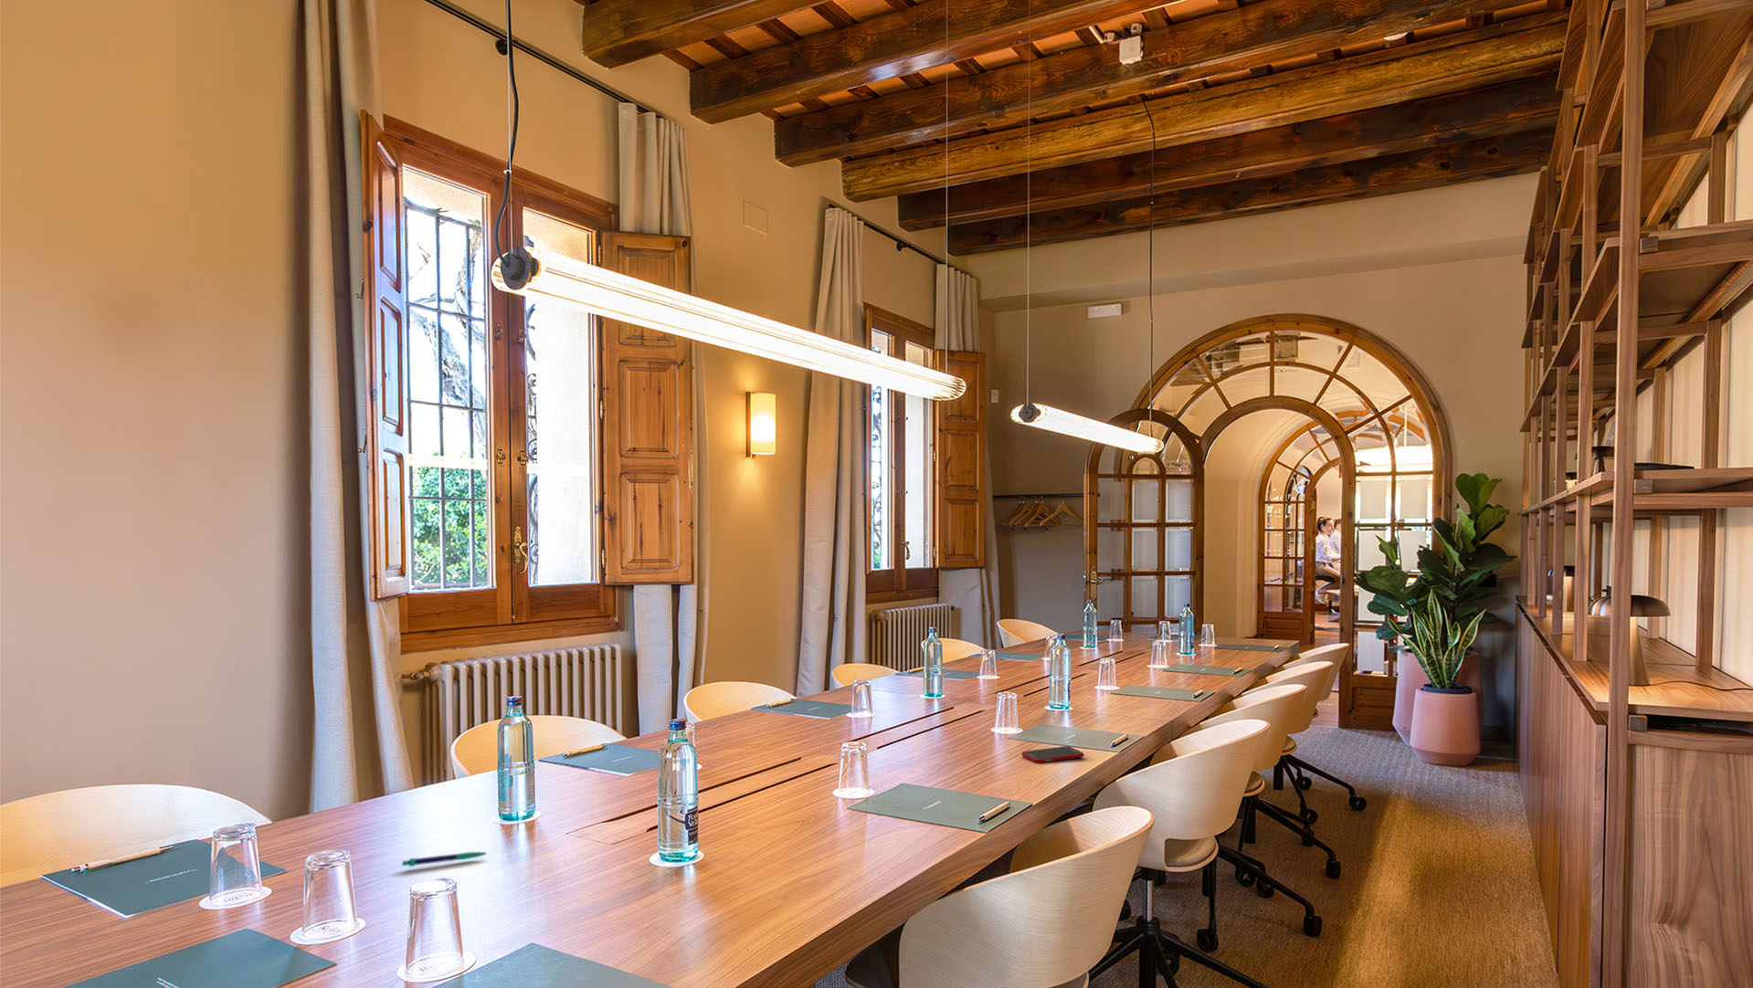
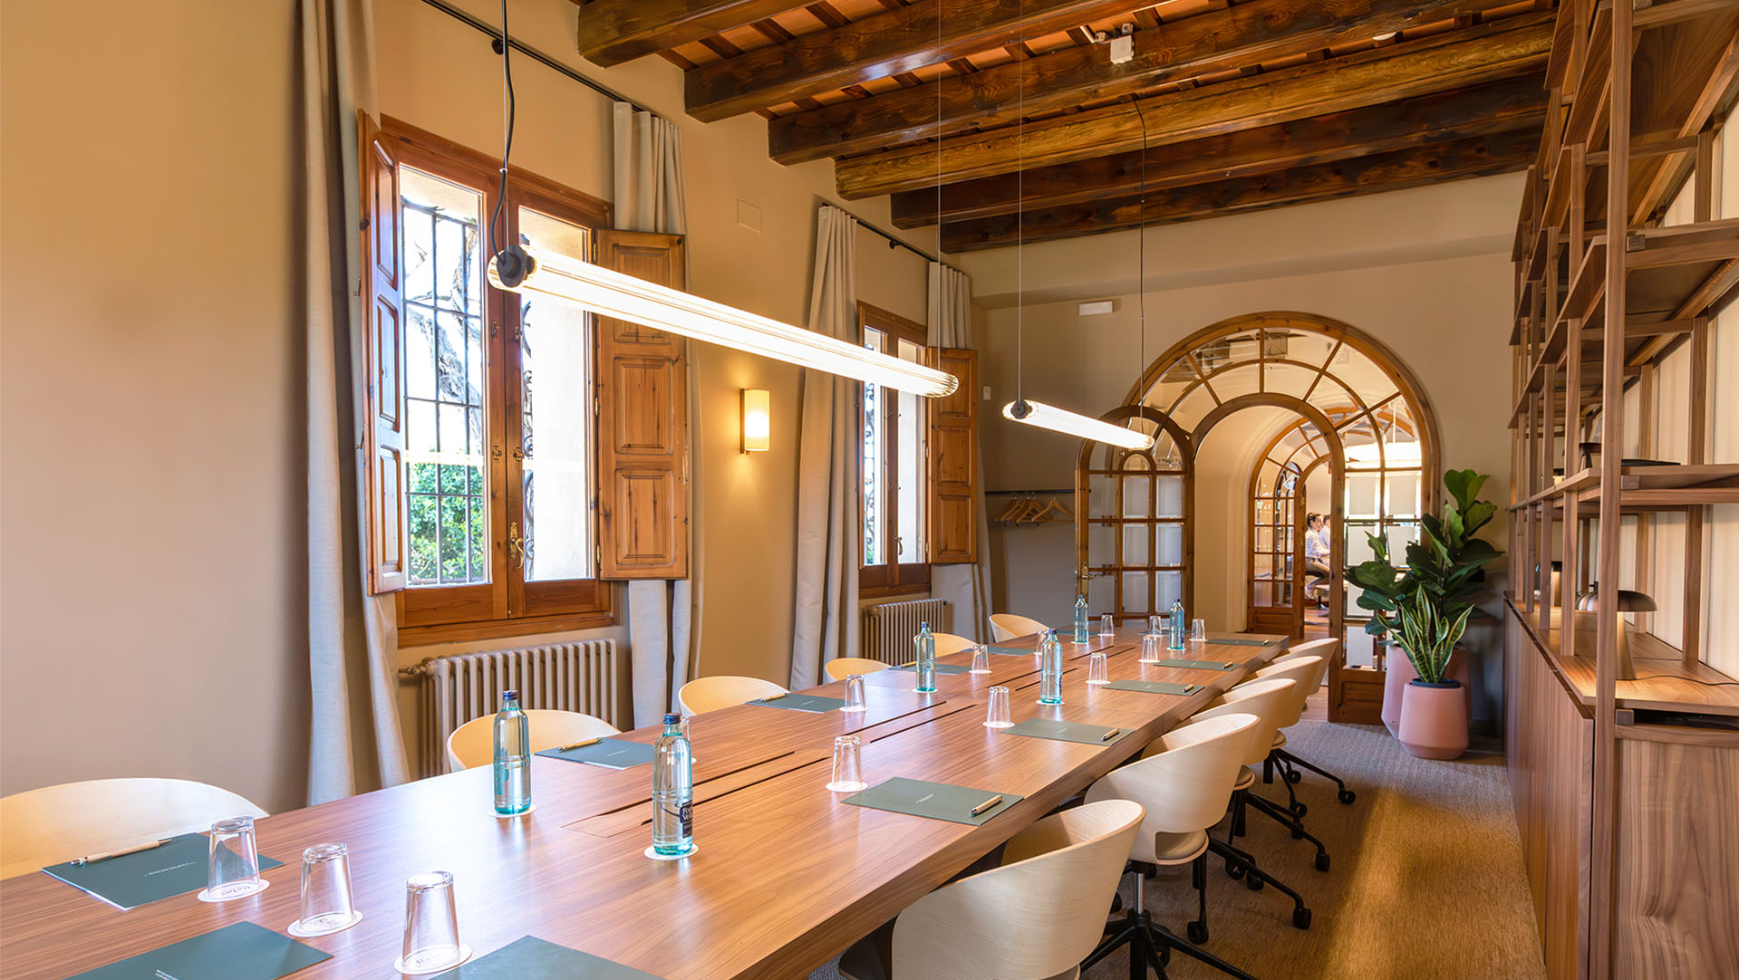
- pen [401,851,490,868]
- cell phone [1021,745,1085,763]
